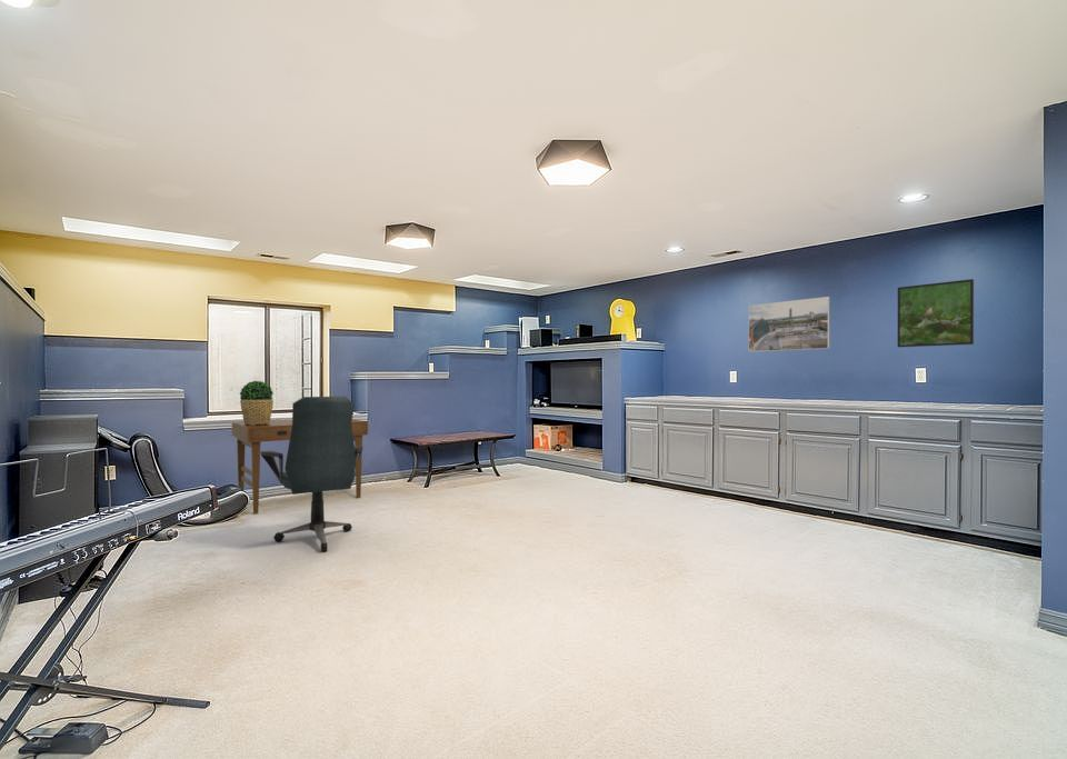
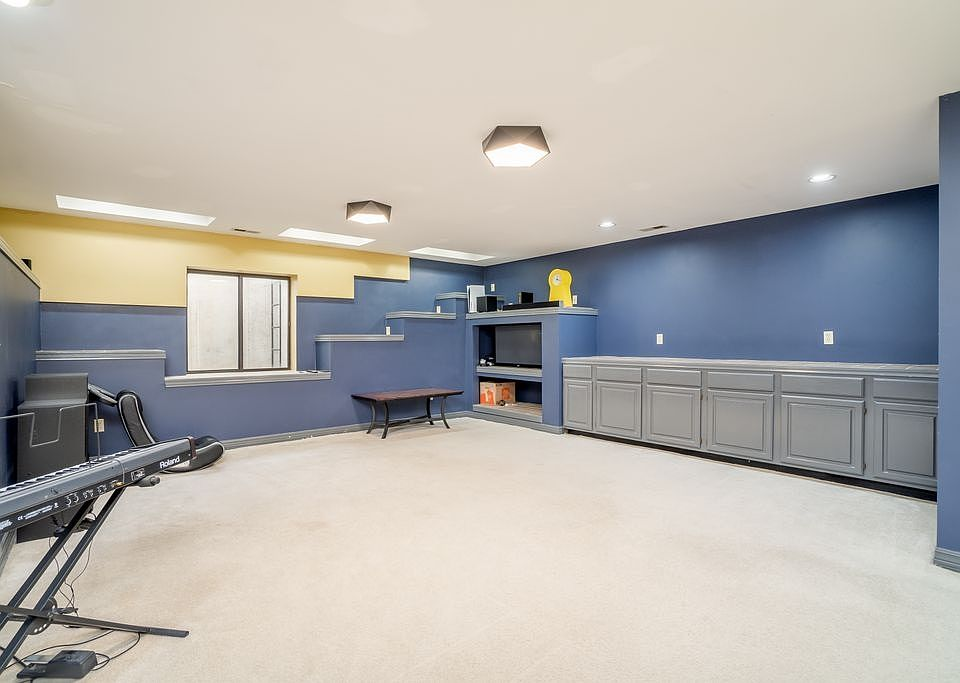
- office chair [260,396,363,553]
- desk [231,418,369,515]
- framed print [897,278,975,348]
- potted plant [239,380,275,426]
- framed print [748,296,830,352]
